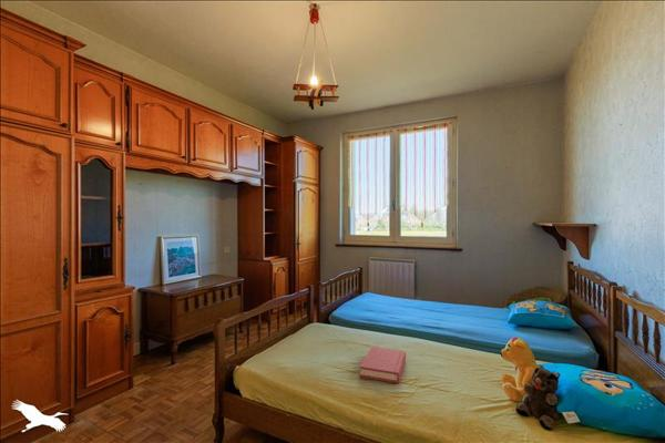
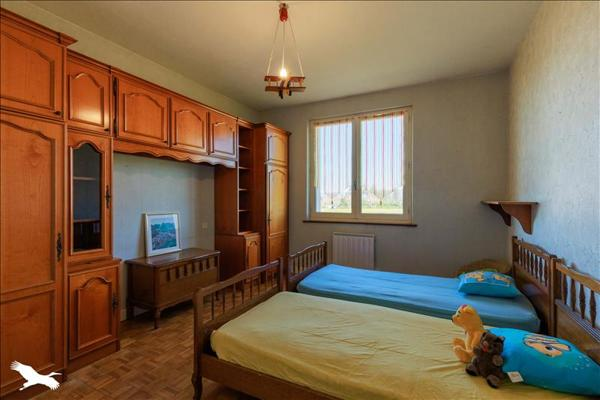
- hardback book [359,346,407,384]
